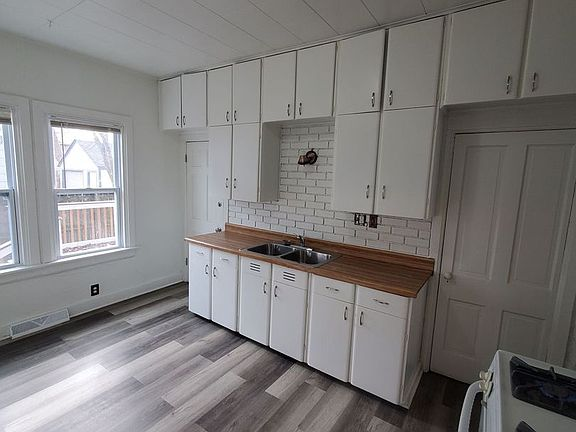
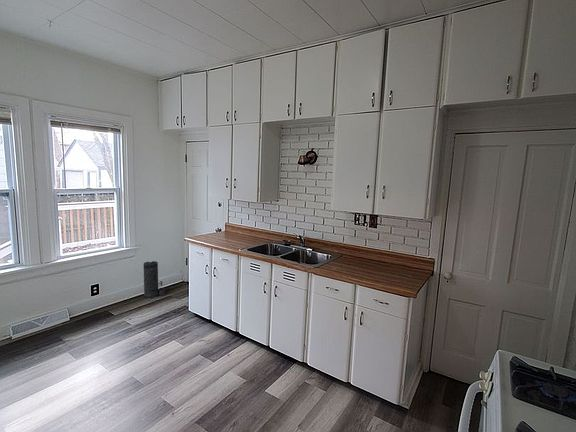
+ canister [143,260,166,299]
